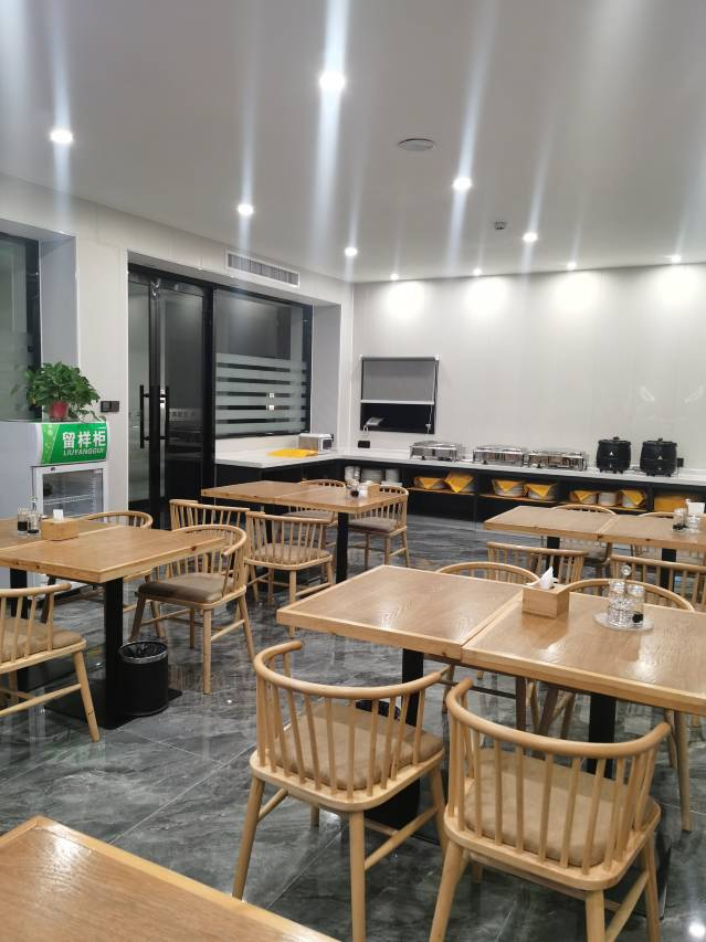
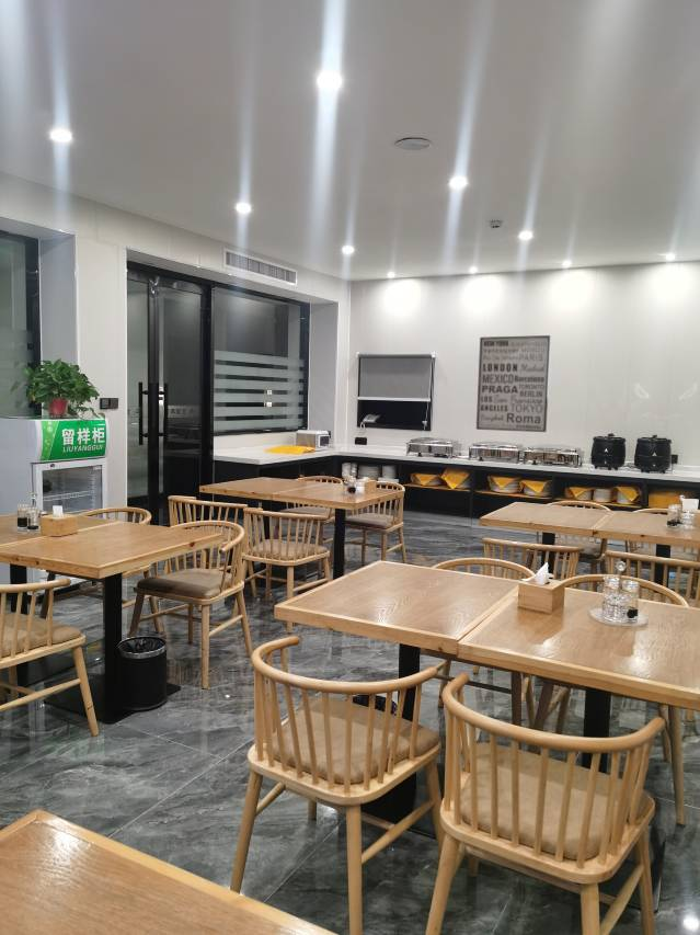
+ wall art [475,334,552,433]
